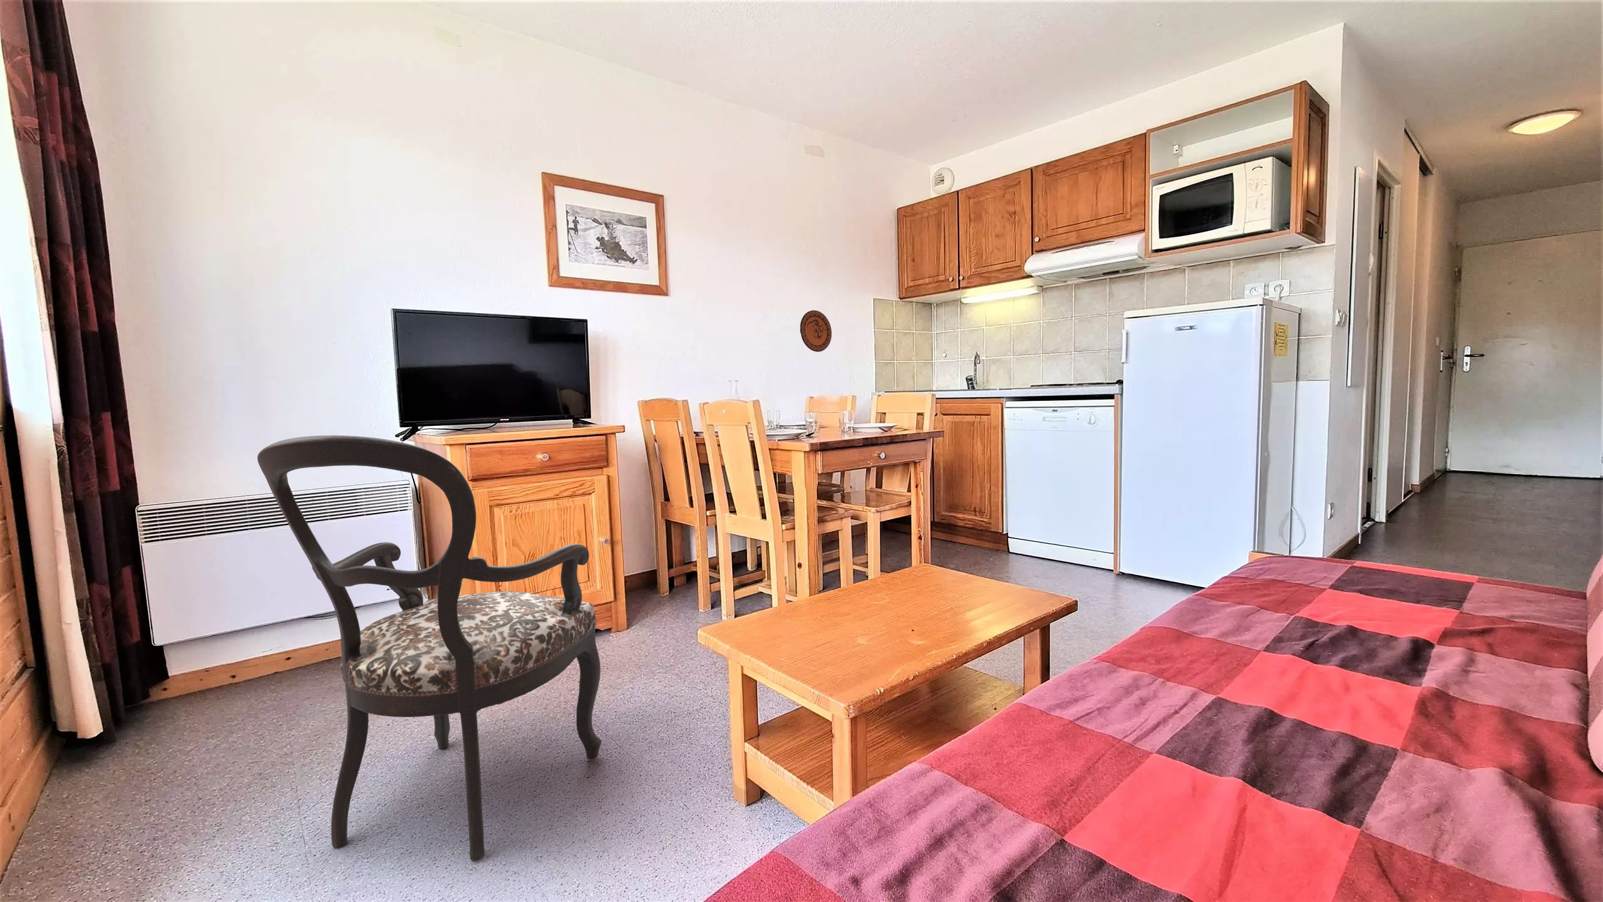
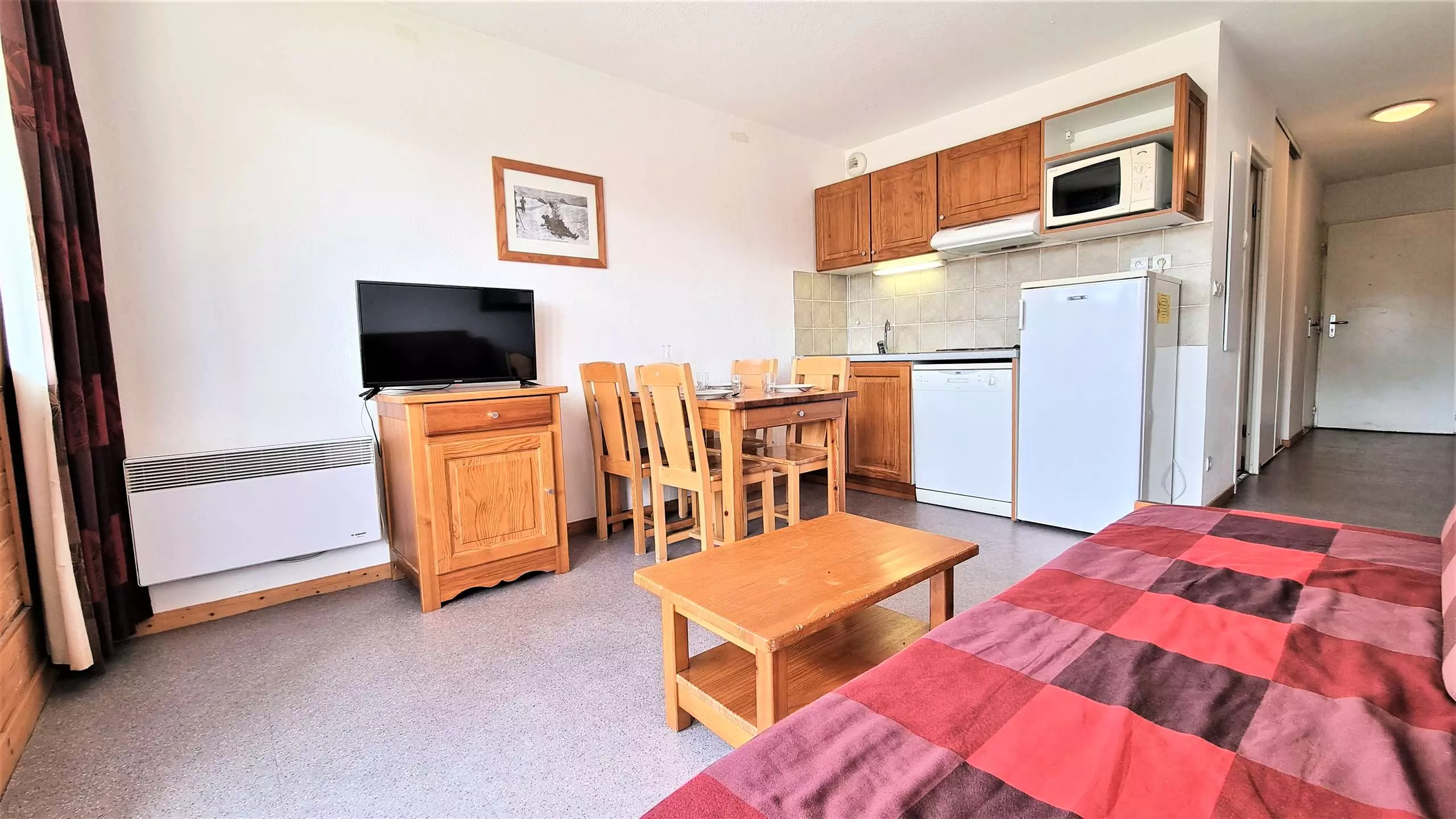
- armchair [257,435,602,862]
- decorative plate [799,309,832,352]
